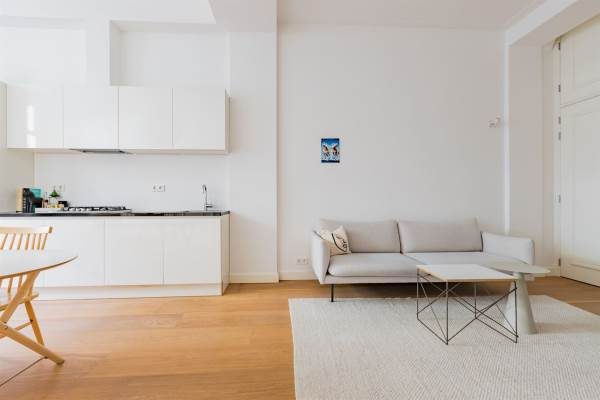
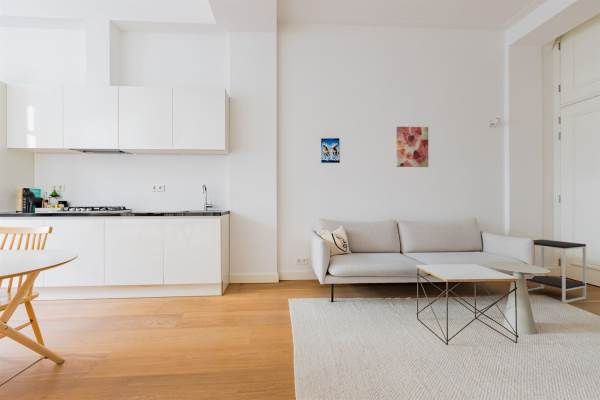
+ wall art [396,126,429,168]
+ side table [525,238,587,304]
